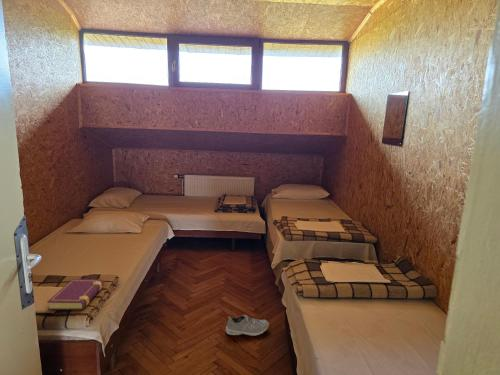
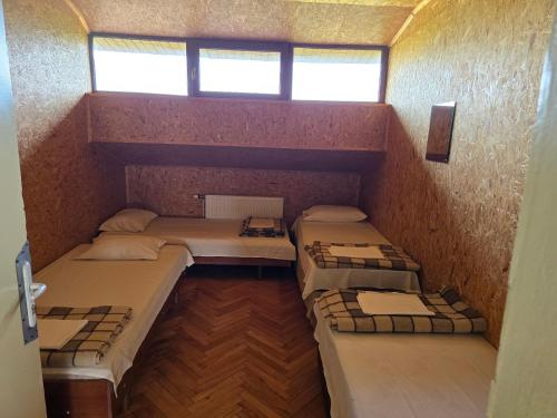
- sneaker [225,314,270,337]
- book [46,278,105,311]
